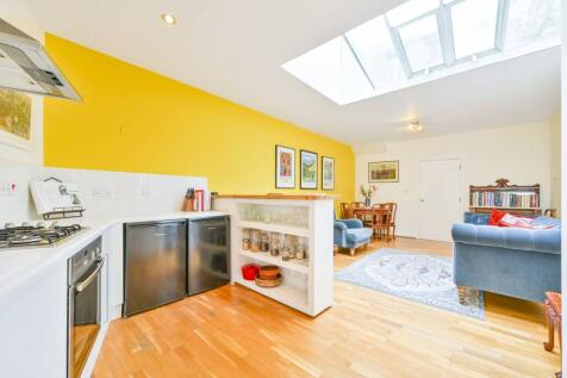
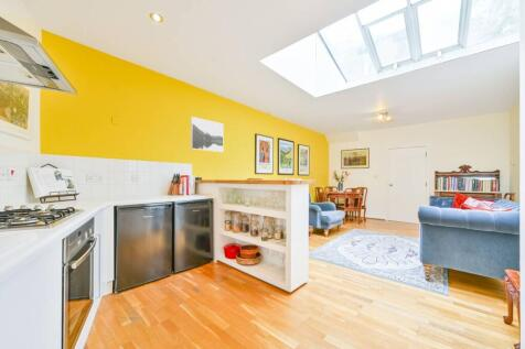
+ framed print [190,116,225,153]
